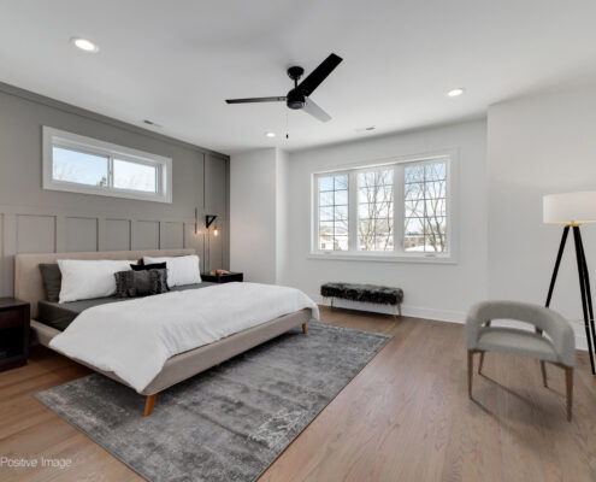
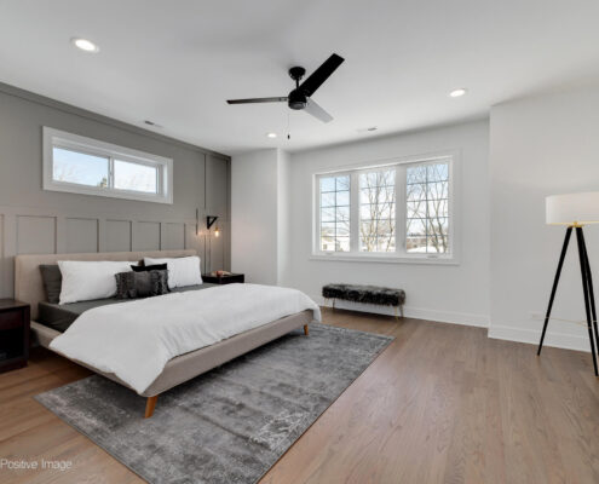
- armchair [464,299,577,423]
